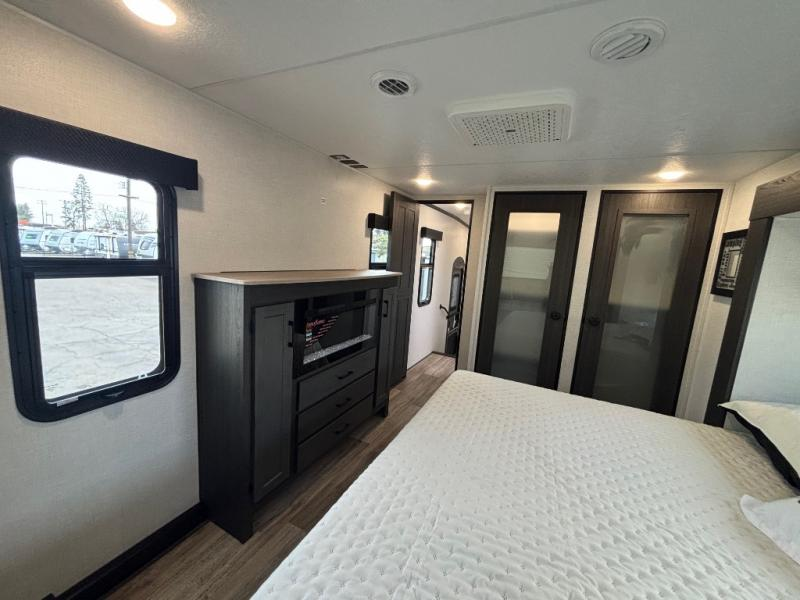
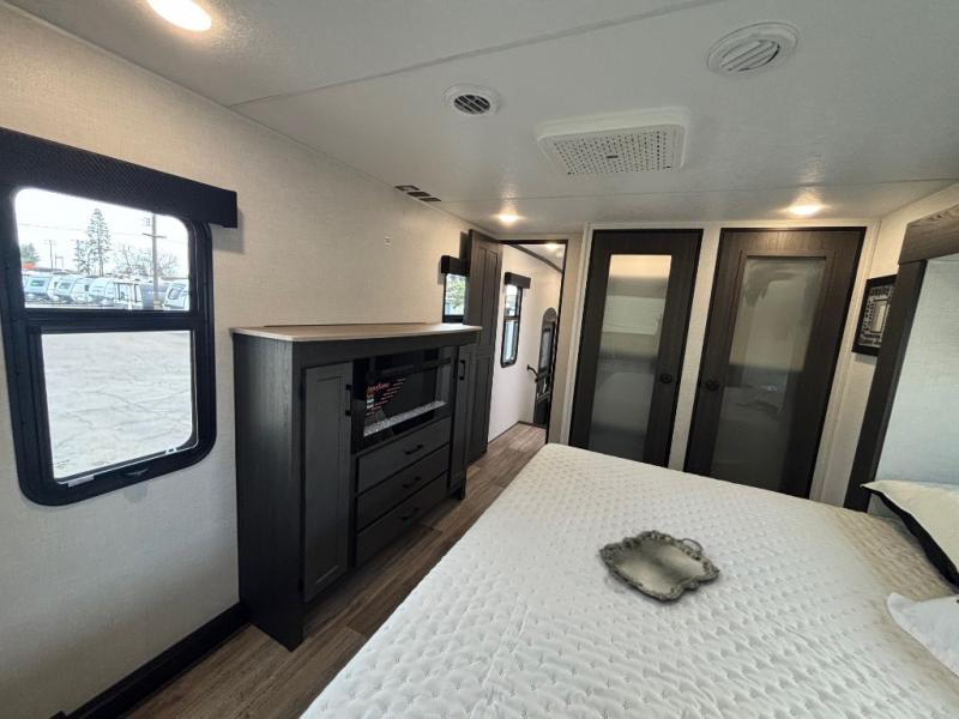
+ serving tray [597,528,722,603]
